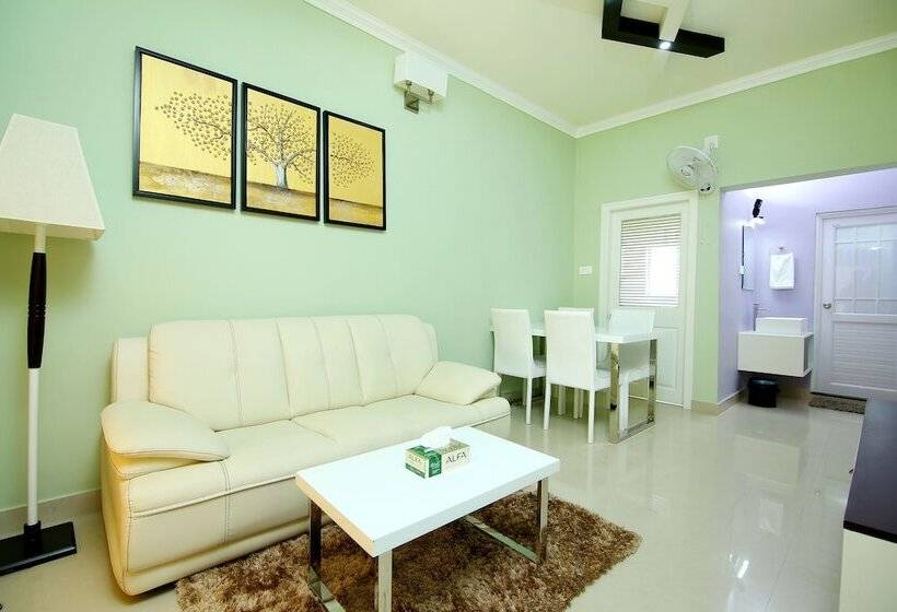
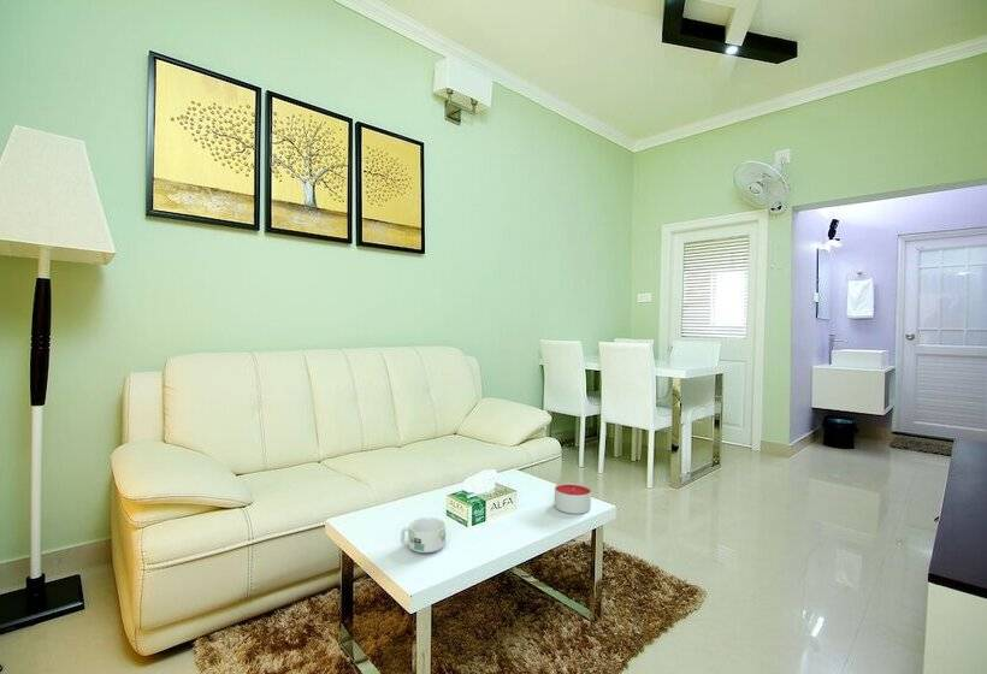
+ mug [400,516,447,554]
+ candle [554,481,592,515]
